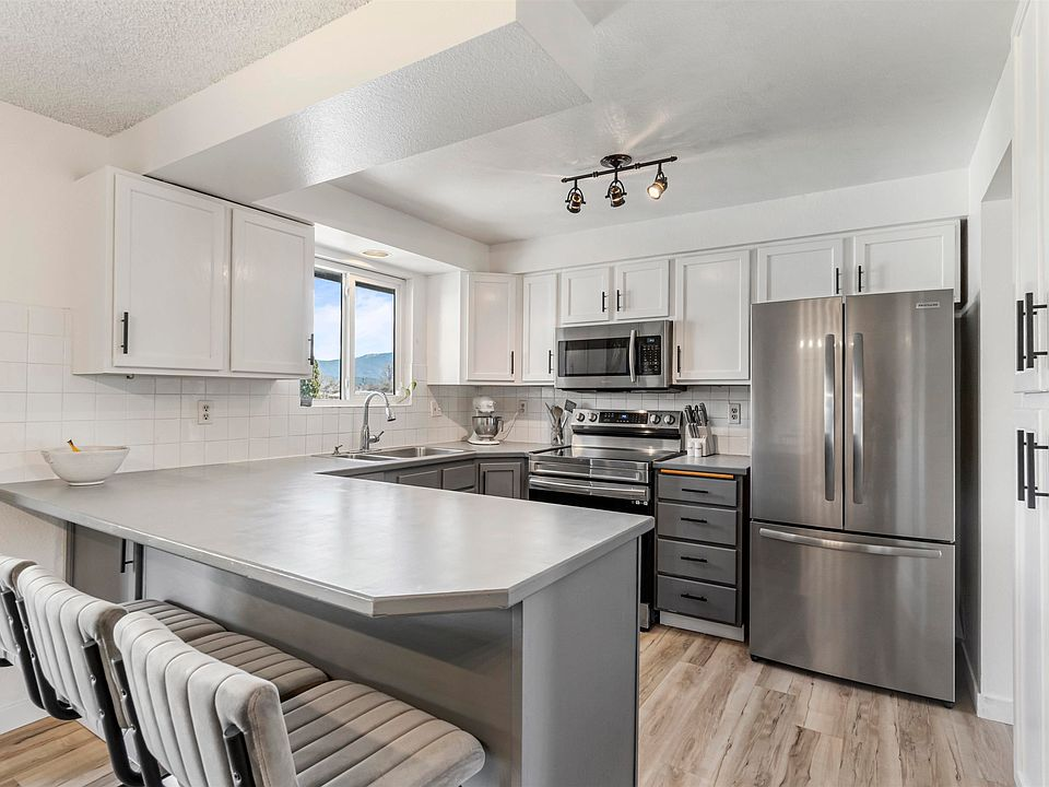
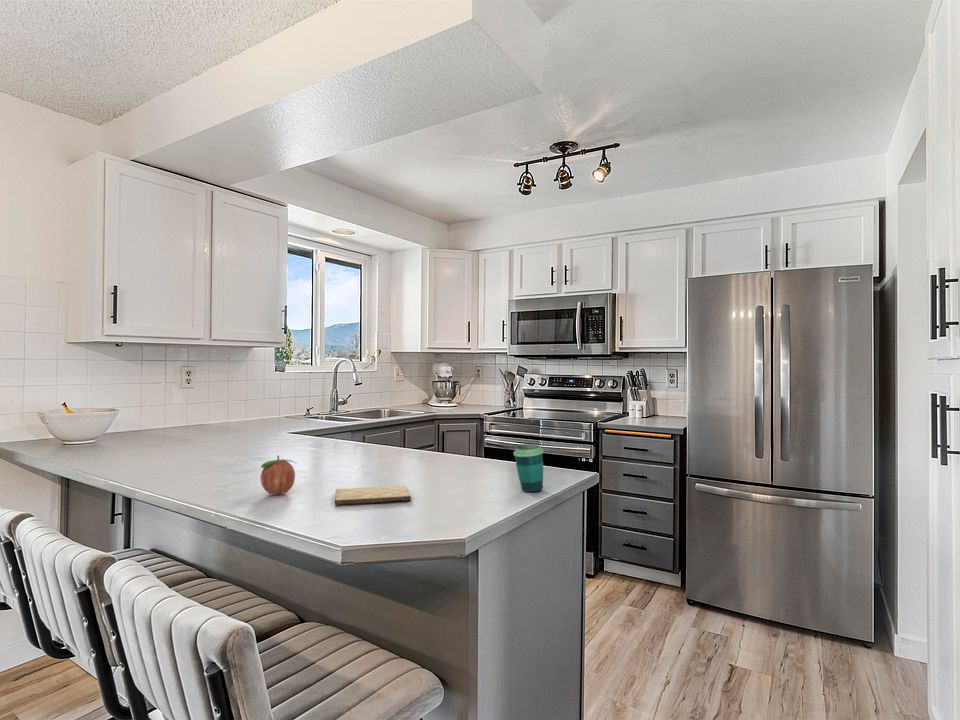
+ cutting board [334,484,412,506]
+ fruit [259,454,297,495]
+ cup [513,443,544,493]
